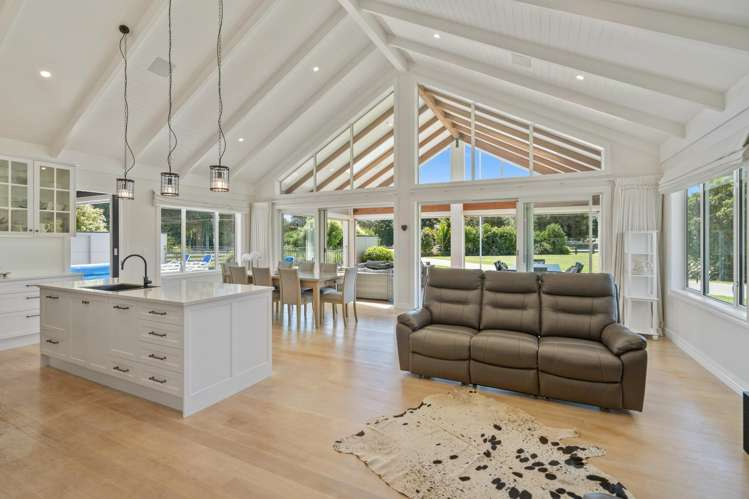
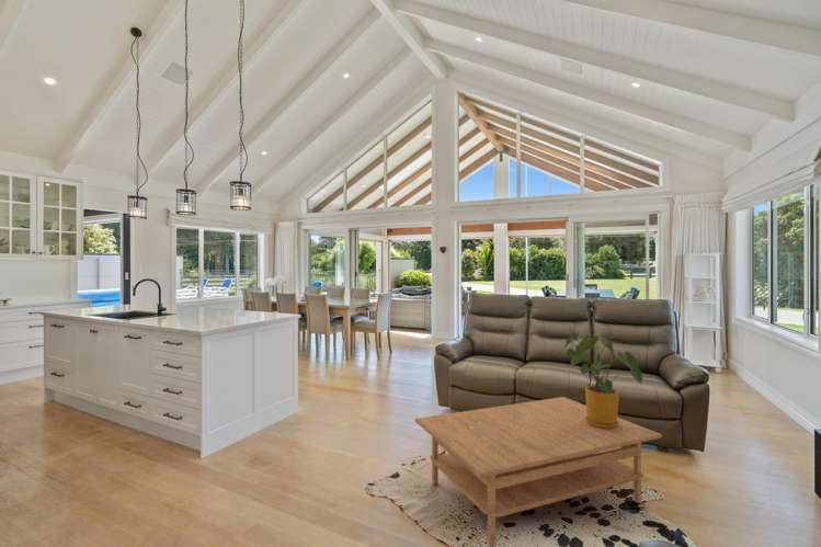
+ house plant [558,333,643,429]
+ coffee table [414,396,663,547]
